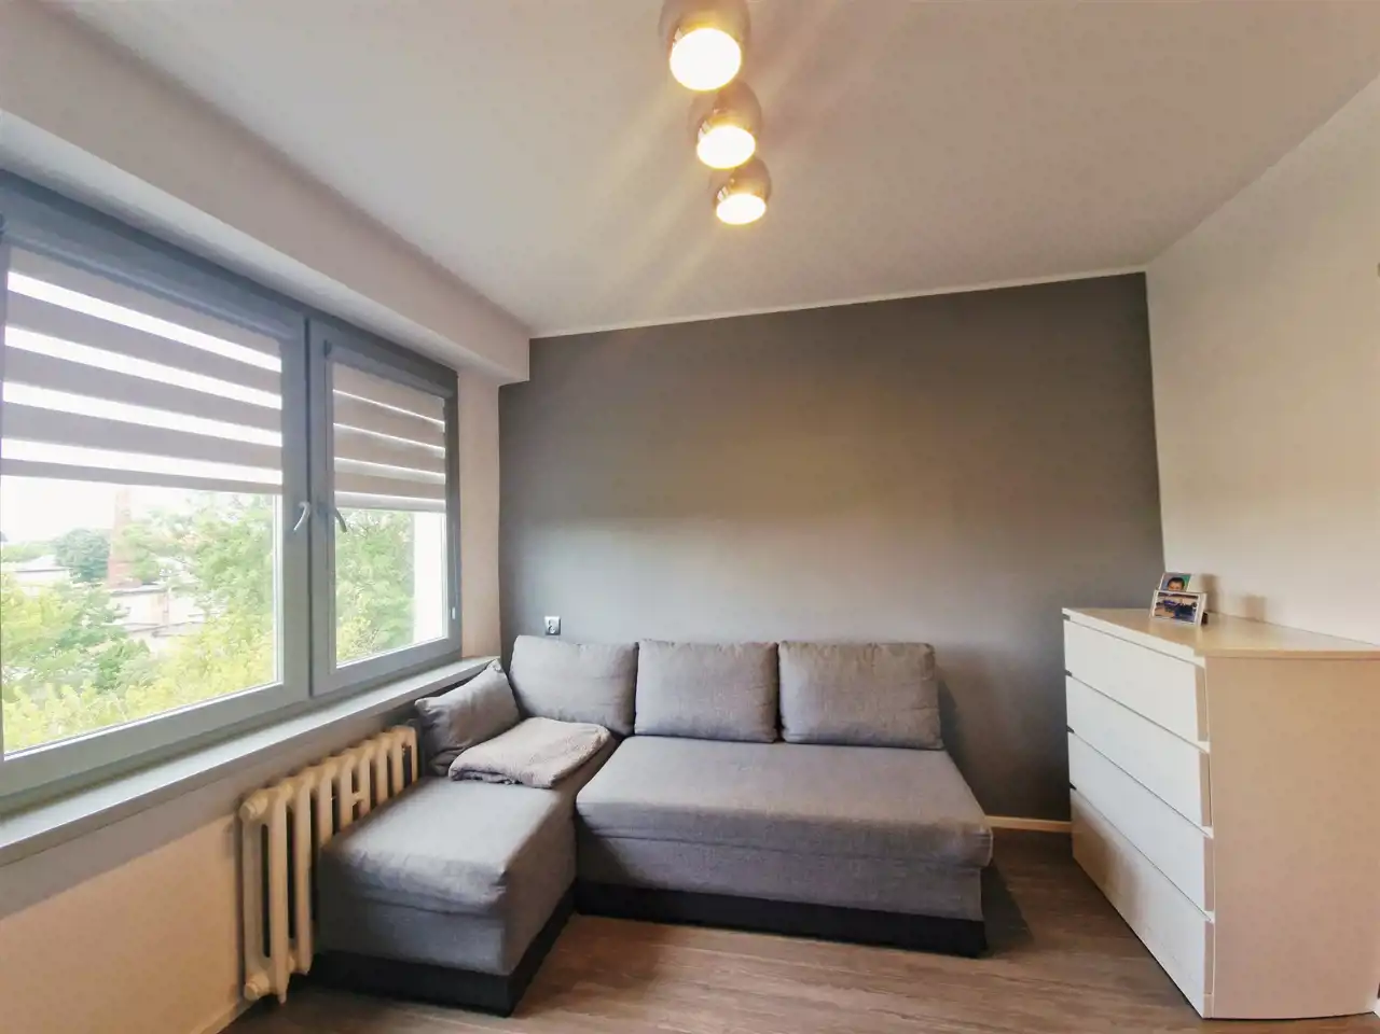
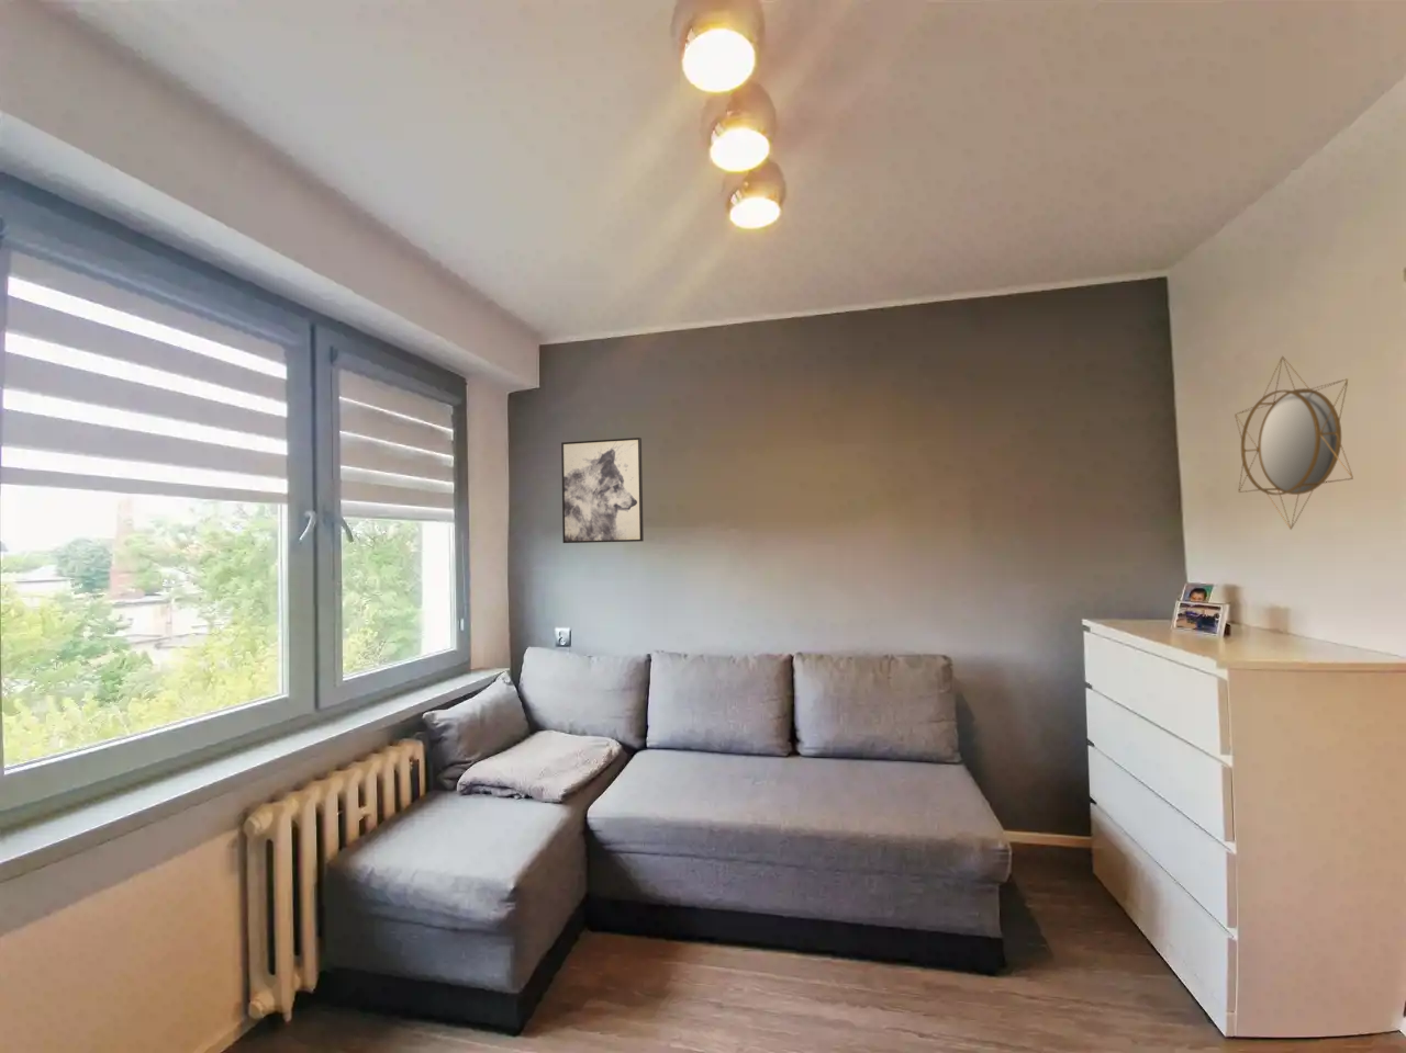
+ home mirror [1233,354,1354,531]
+ wall art [560,437,644,544]
